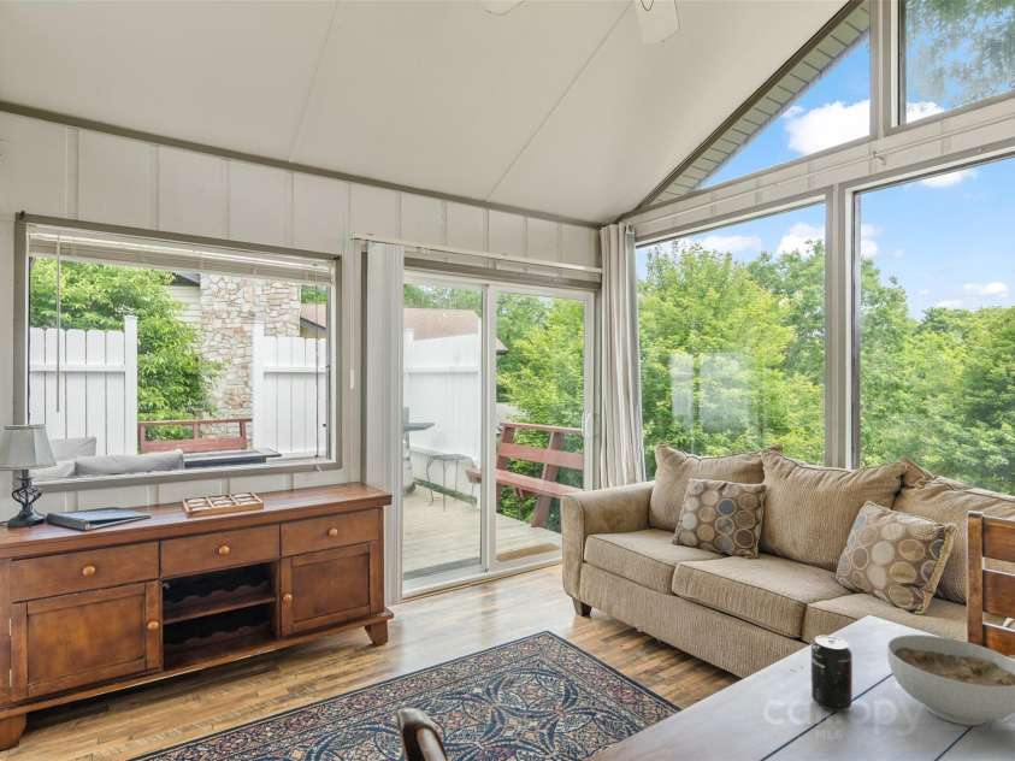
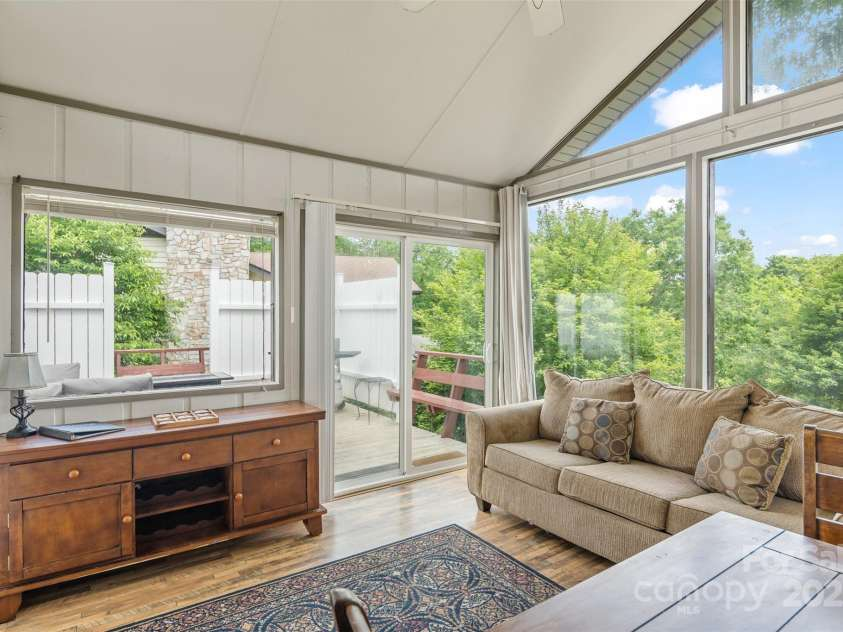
- bowl [886,633,1015,726]
- beverage can [810,635,854,713]
